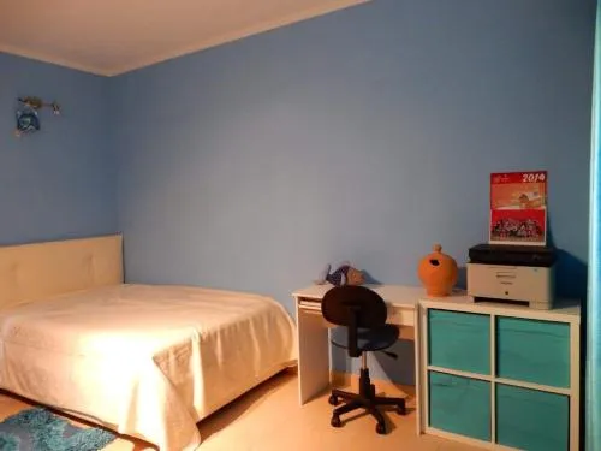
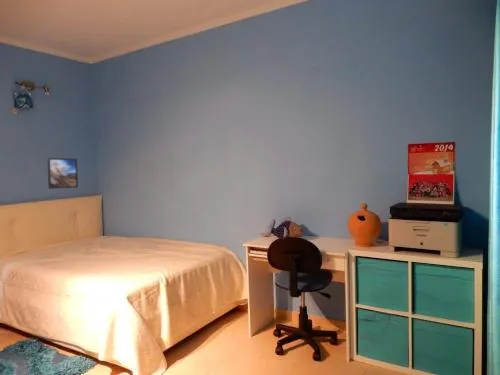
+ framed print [46,157,79,190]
